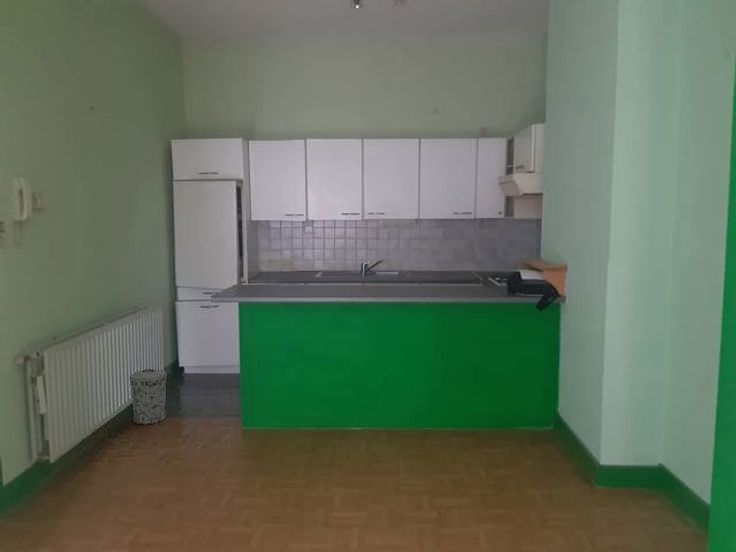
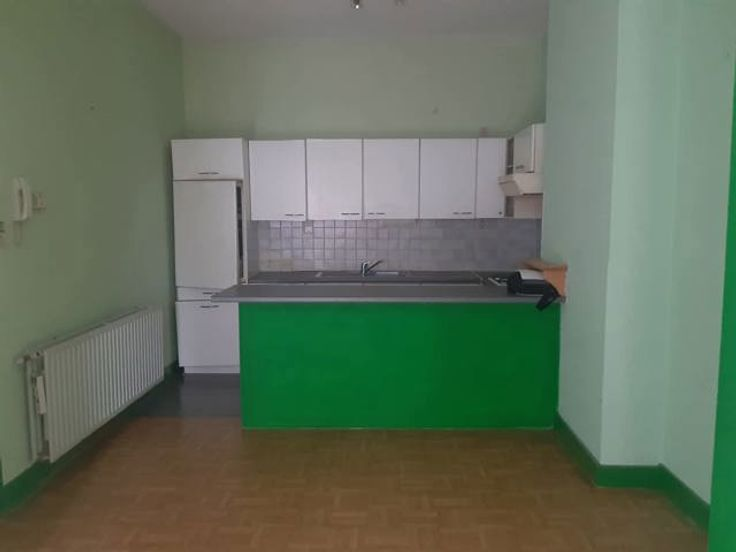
- trash can [129,368,168,425]
